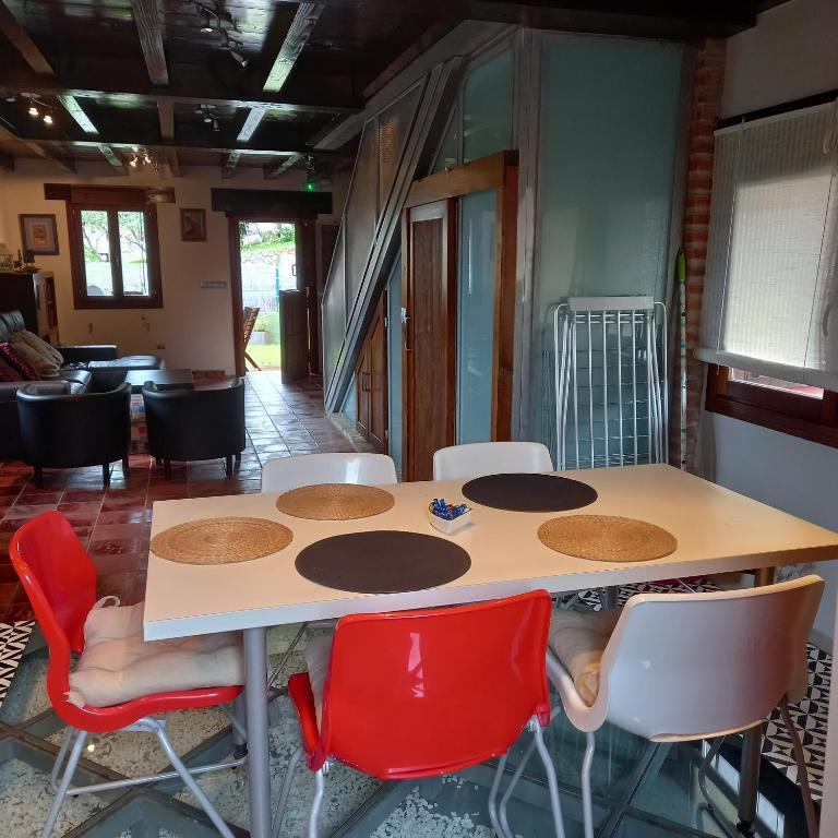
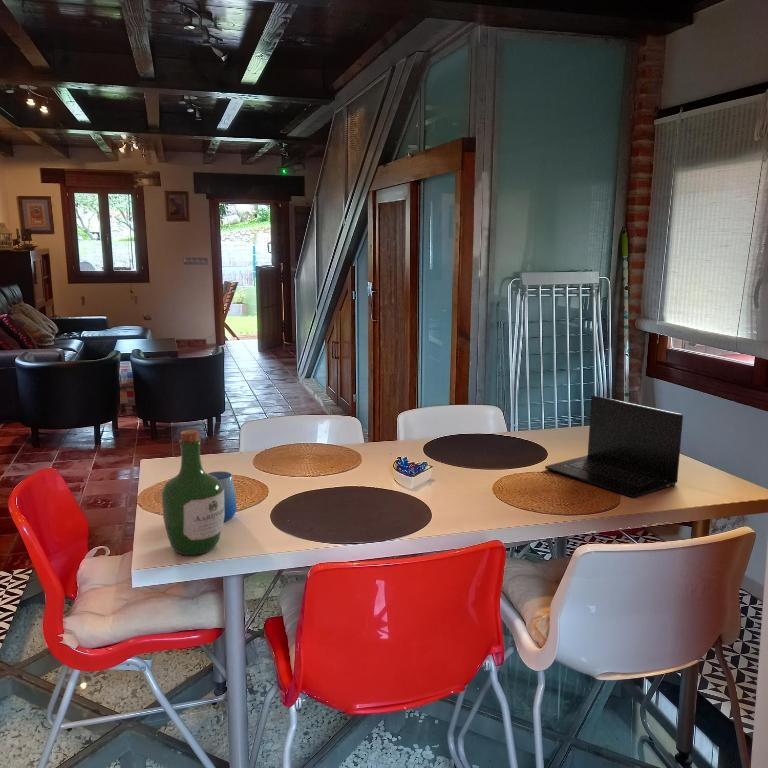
+ wine bottle [160,429,225,556]
+ cup [207,471,238,522]
+ laptop [544,395,684,499]
